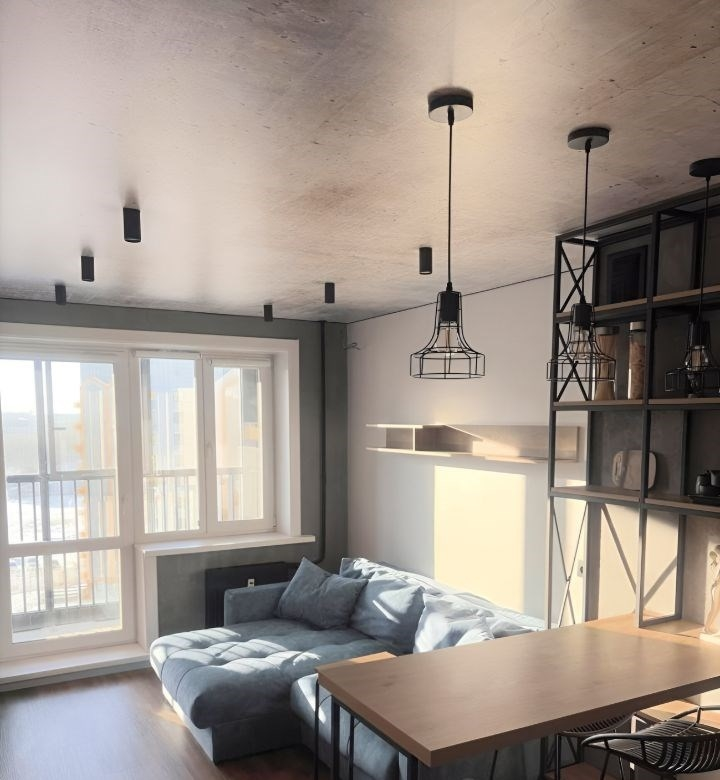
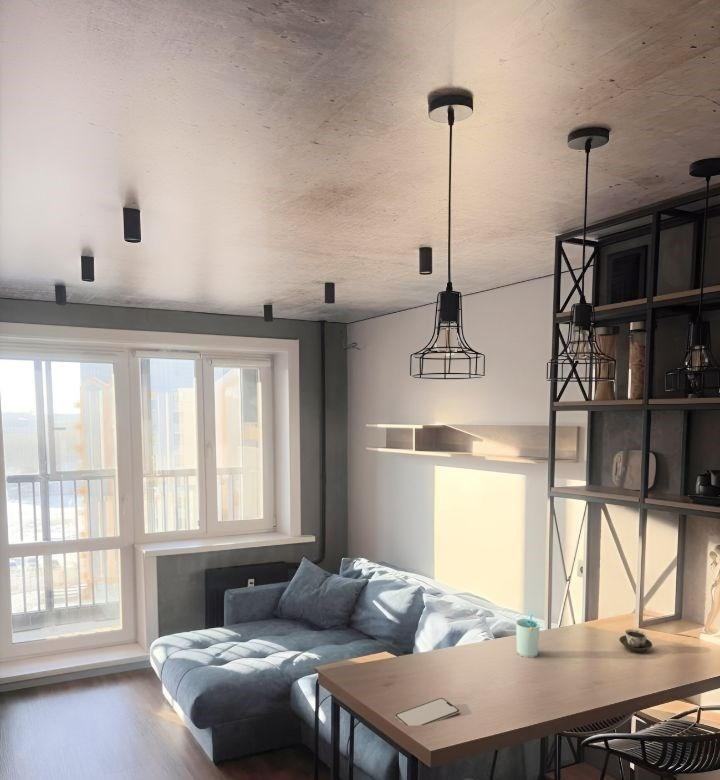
+ smartphone [395,697,460,727]
+ cup [515,613,541,659]
+ cup [618,628,653,654]
